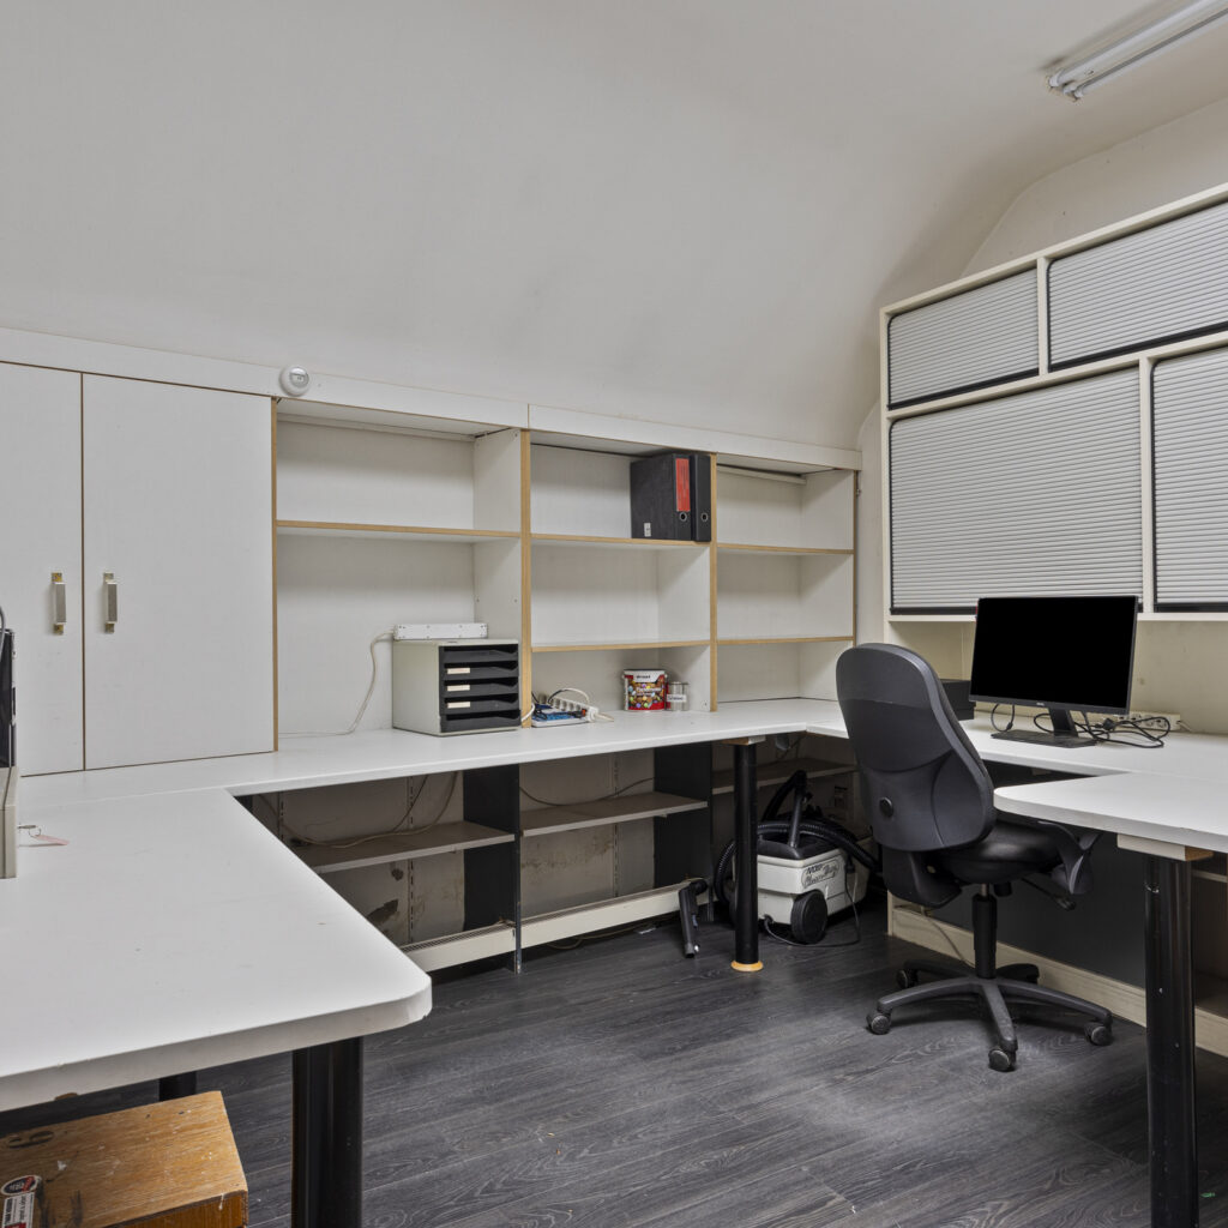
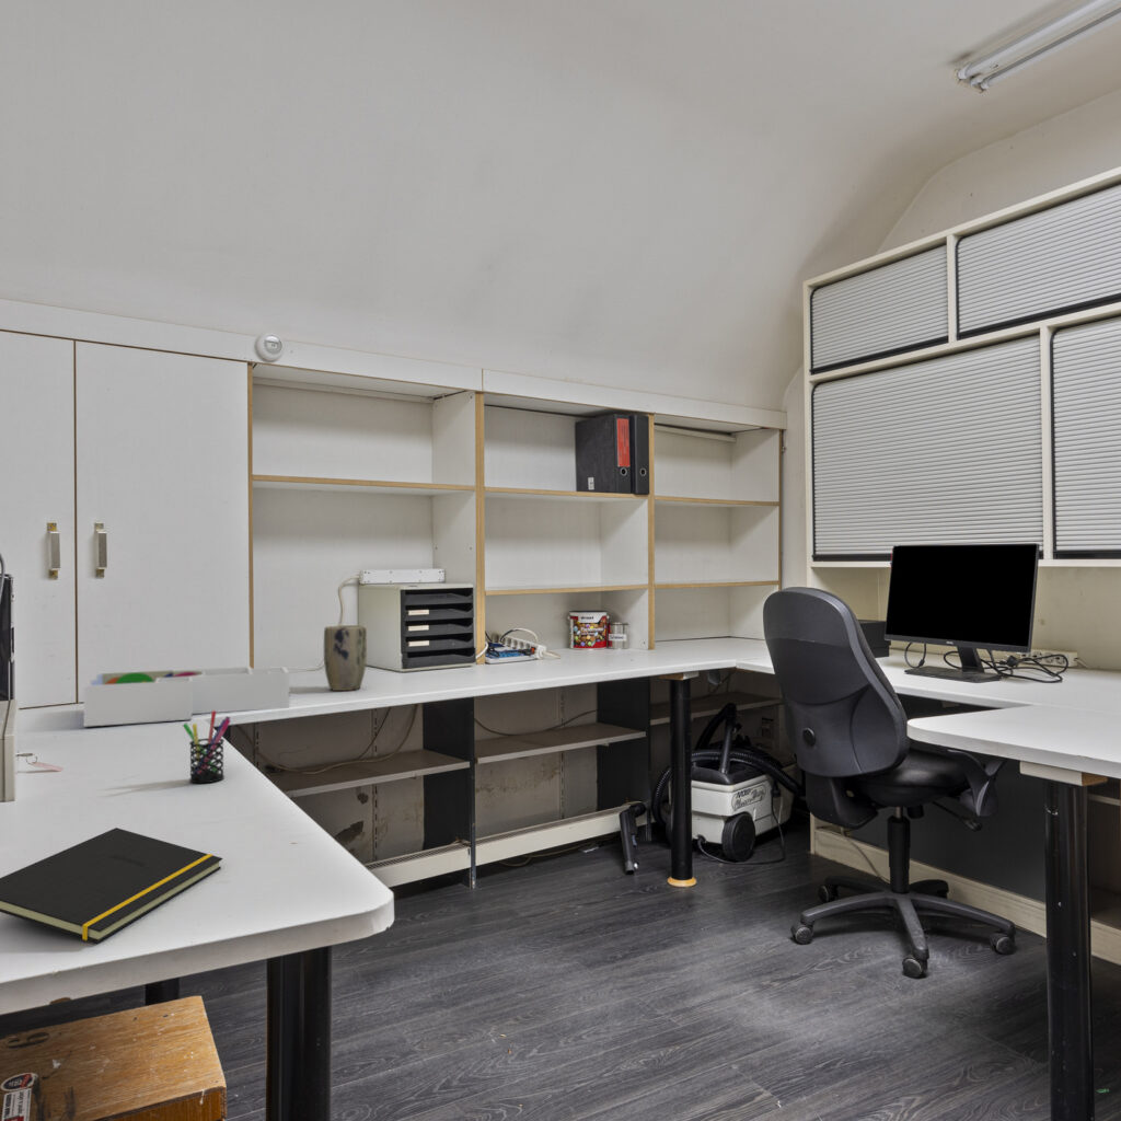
+ desk organizer [83,666,290,728]
+ pen holder [182,710,232,784]
+ notepad [0,827,223,944]
+ plant pot [323,624,368,692]
